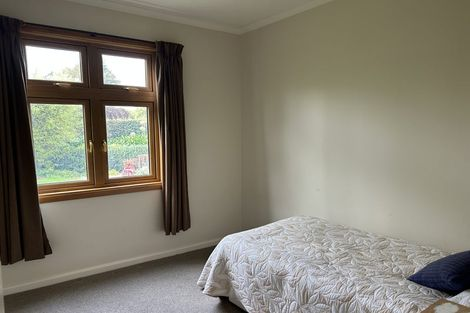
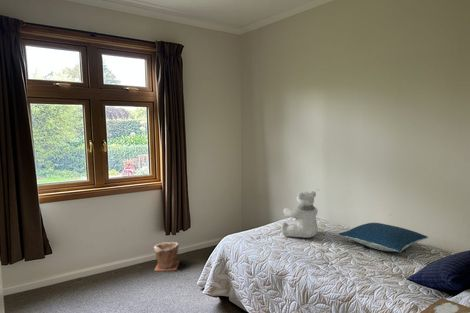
+ plant pot [153,241,180,272]
+ teddy bear [280,190,319,239]
+ pillow [338,222,429,253]
